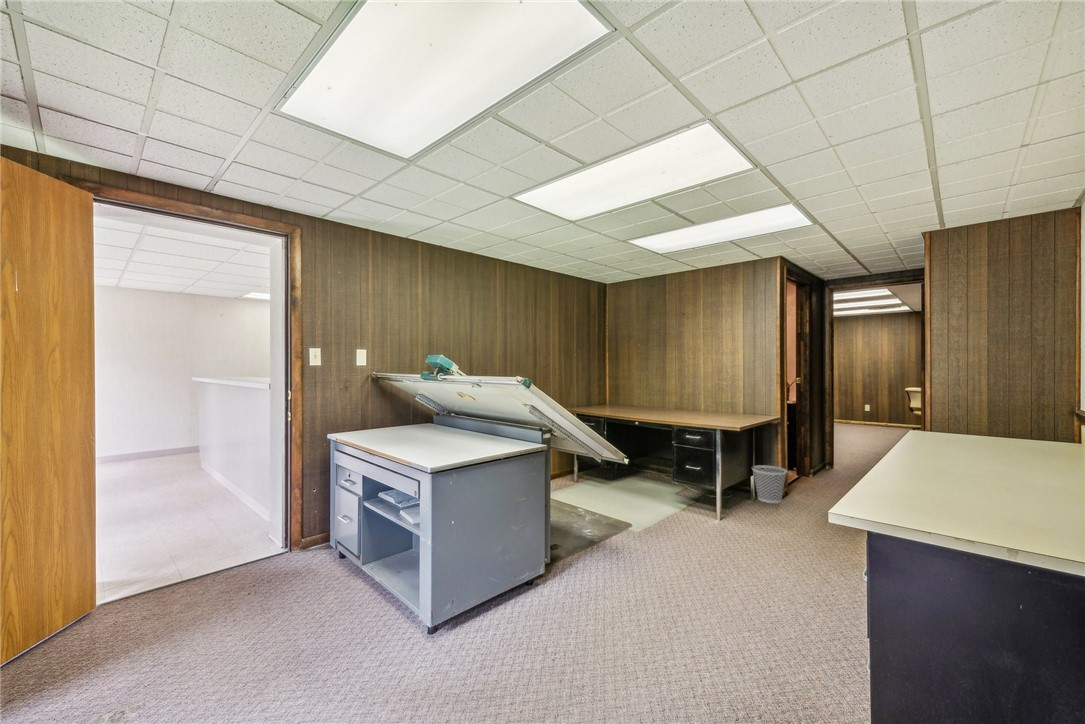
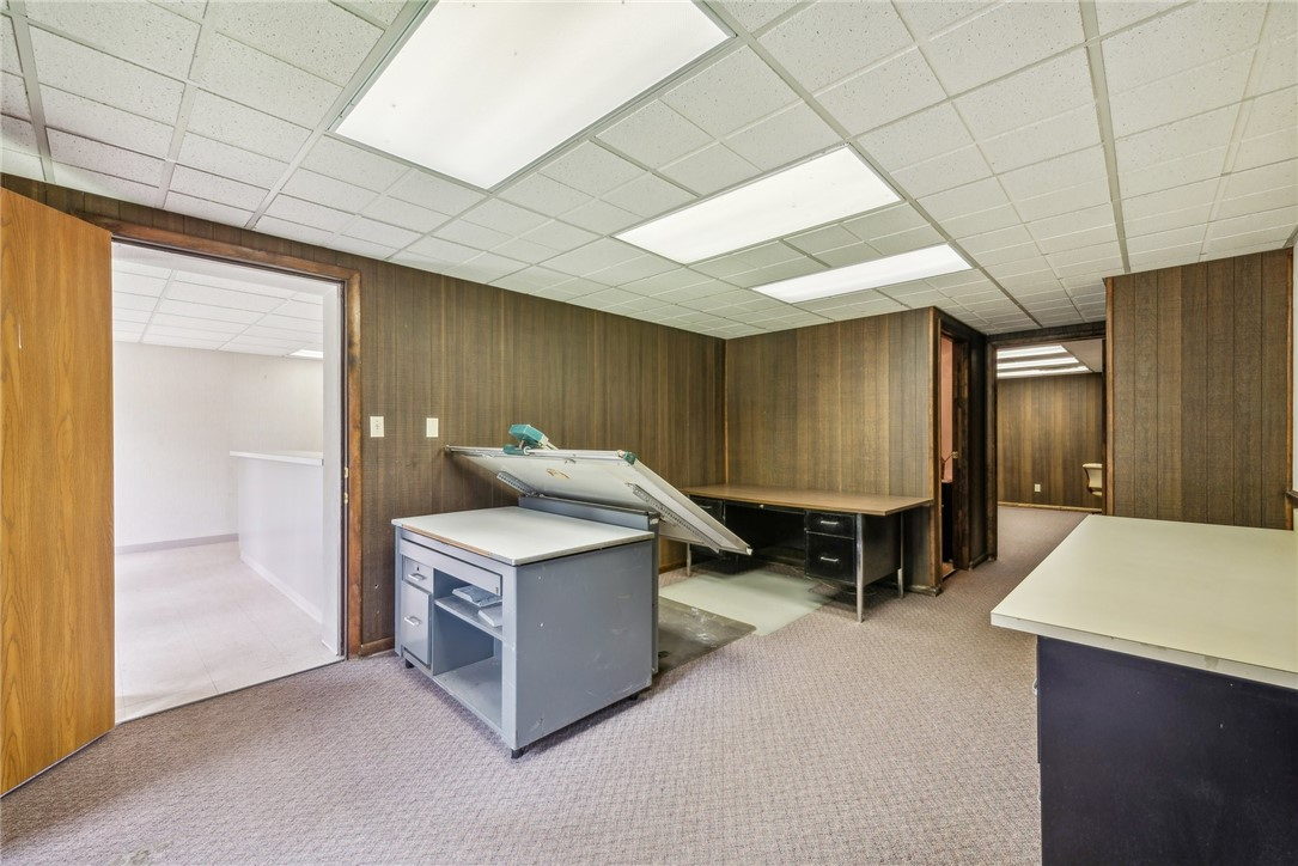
- wastebasket [751,464,788,504]
